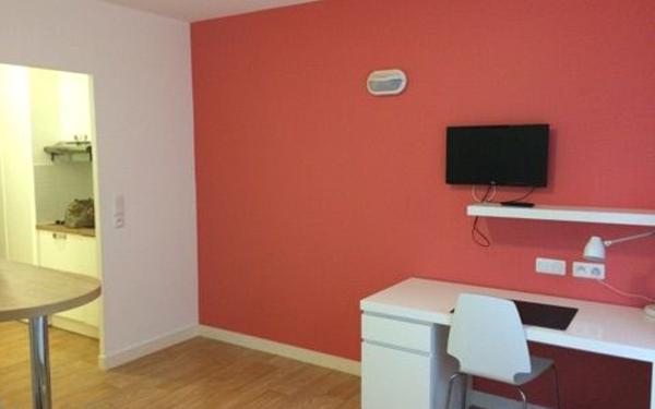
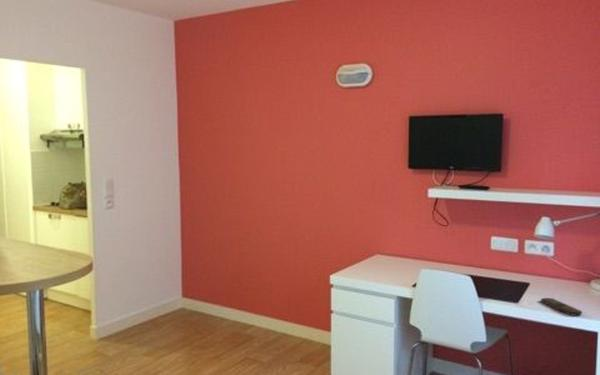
+ remote control [540,297,583,317]
